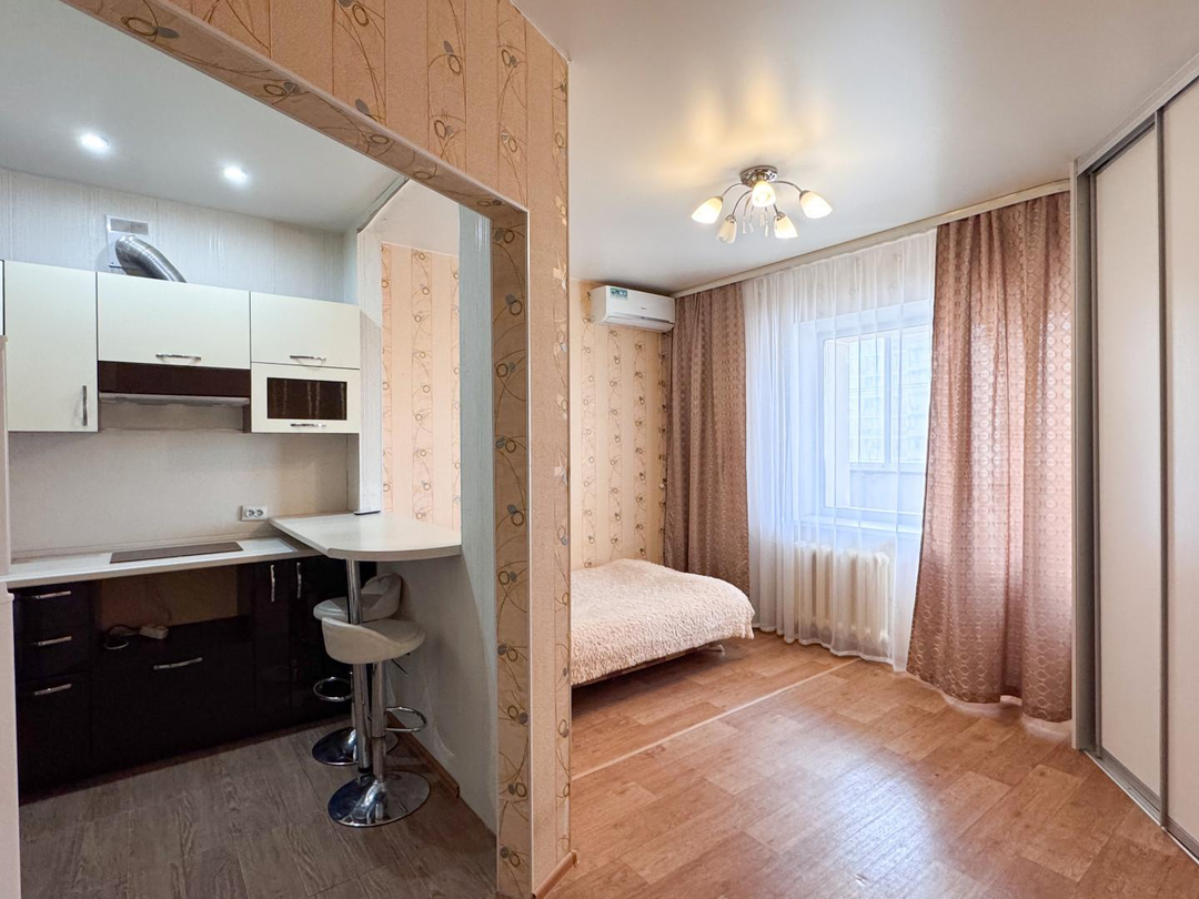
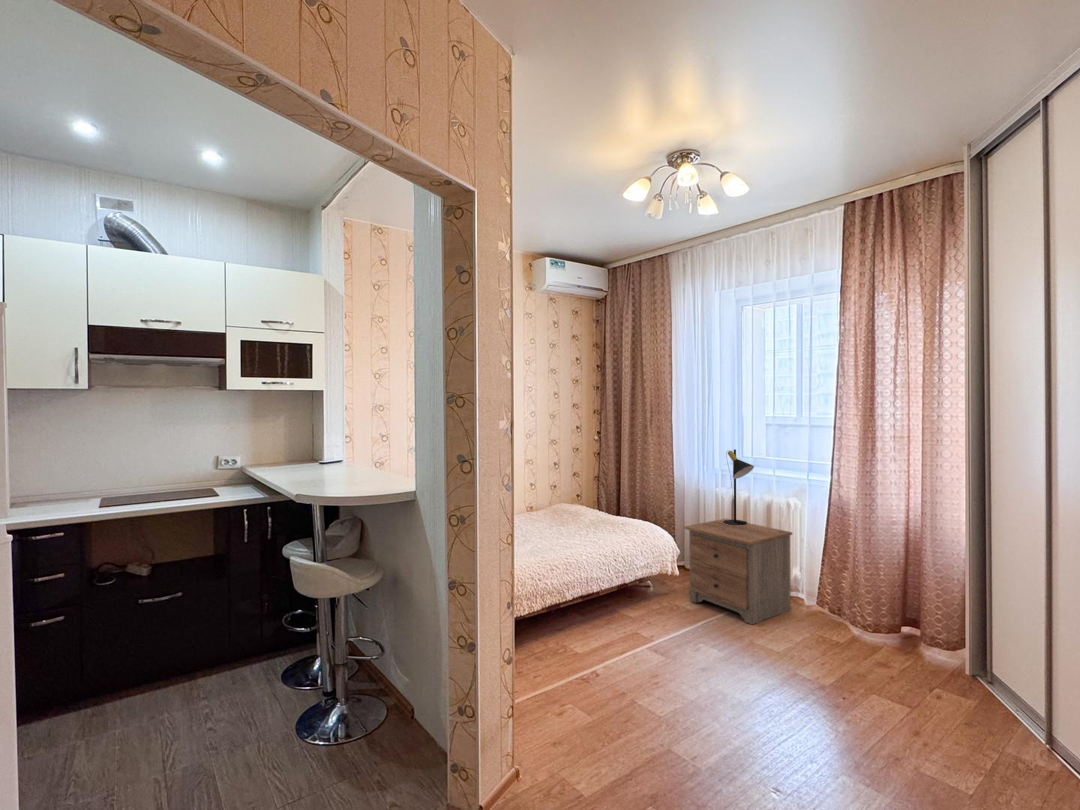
+ nightstand [683,518,793,625]
+ table lamp [723,448,755,526]
